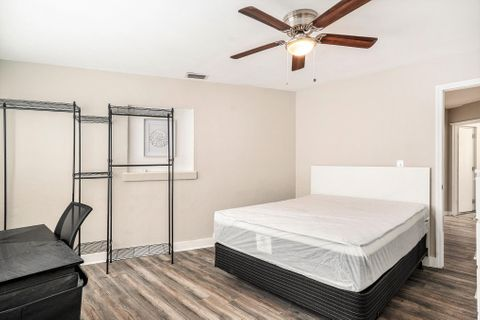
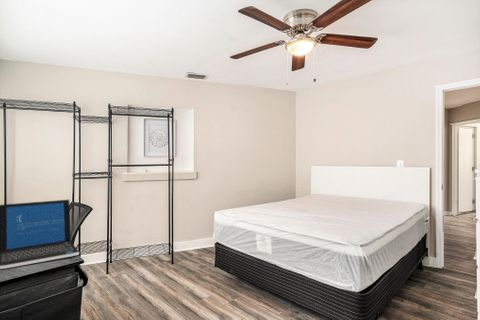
+ laptop [0,199,80,270]
